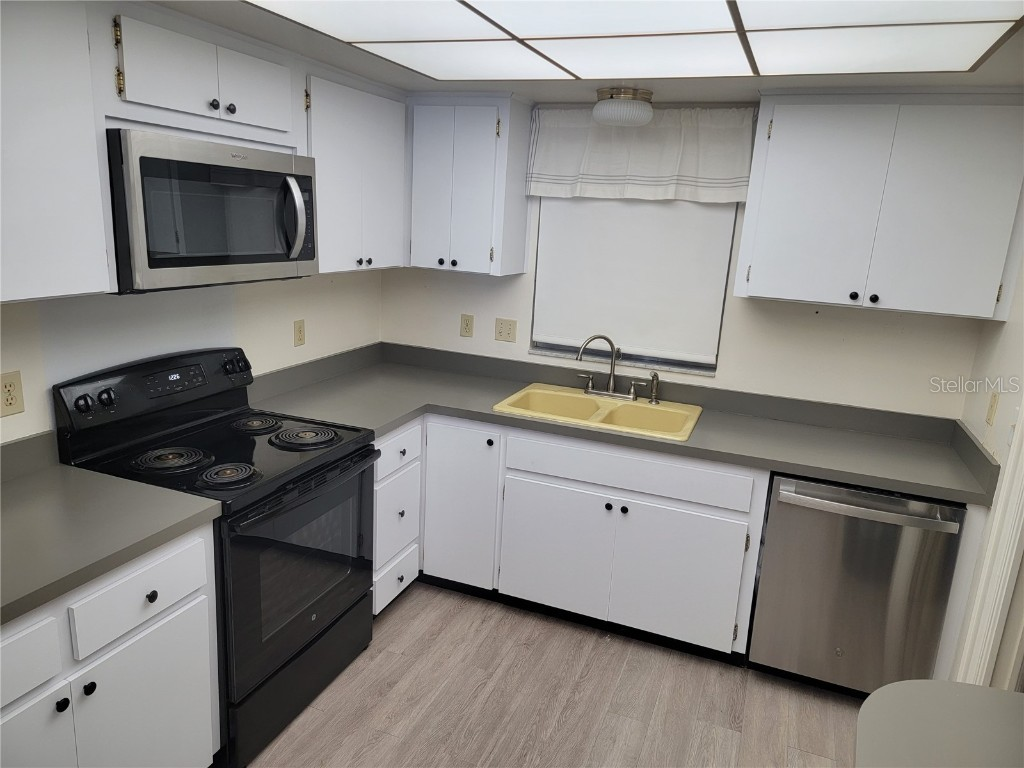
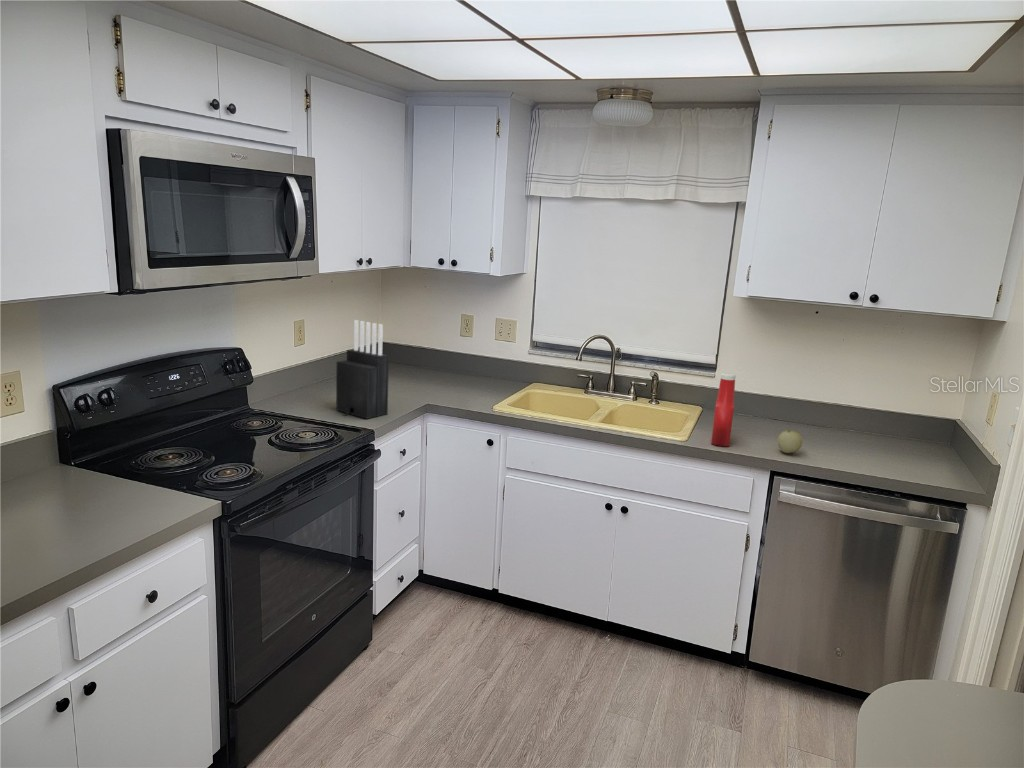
+ soap bottle [710,372,737,447]
+ knife block [335,319,390,420]
+ apple [776,429,803,454]
